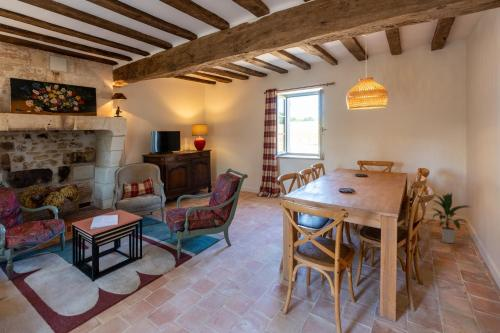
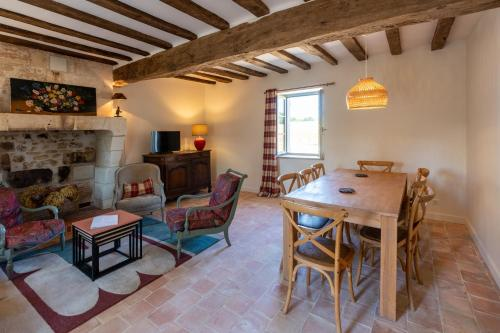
- indoor plant [421,192,473,244]
